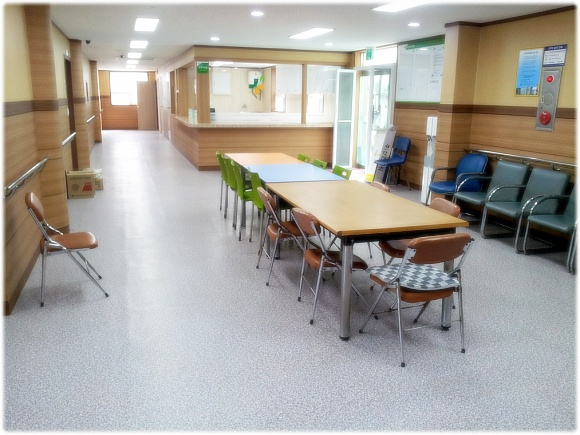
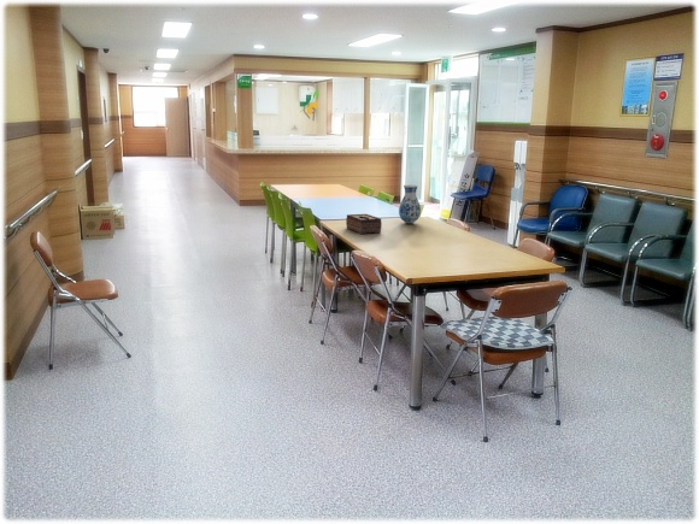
+ vase [398,183,422,224]
+ tissue box [345,213,383,235]
